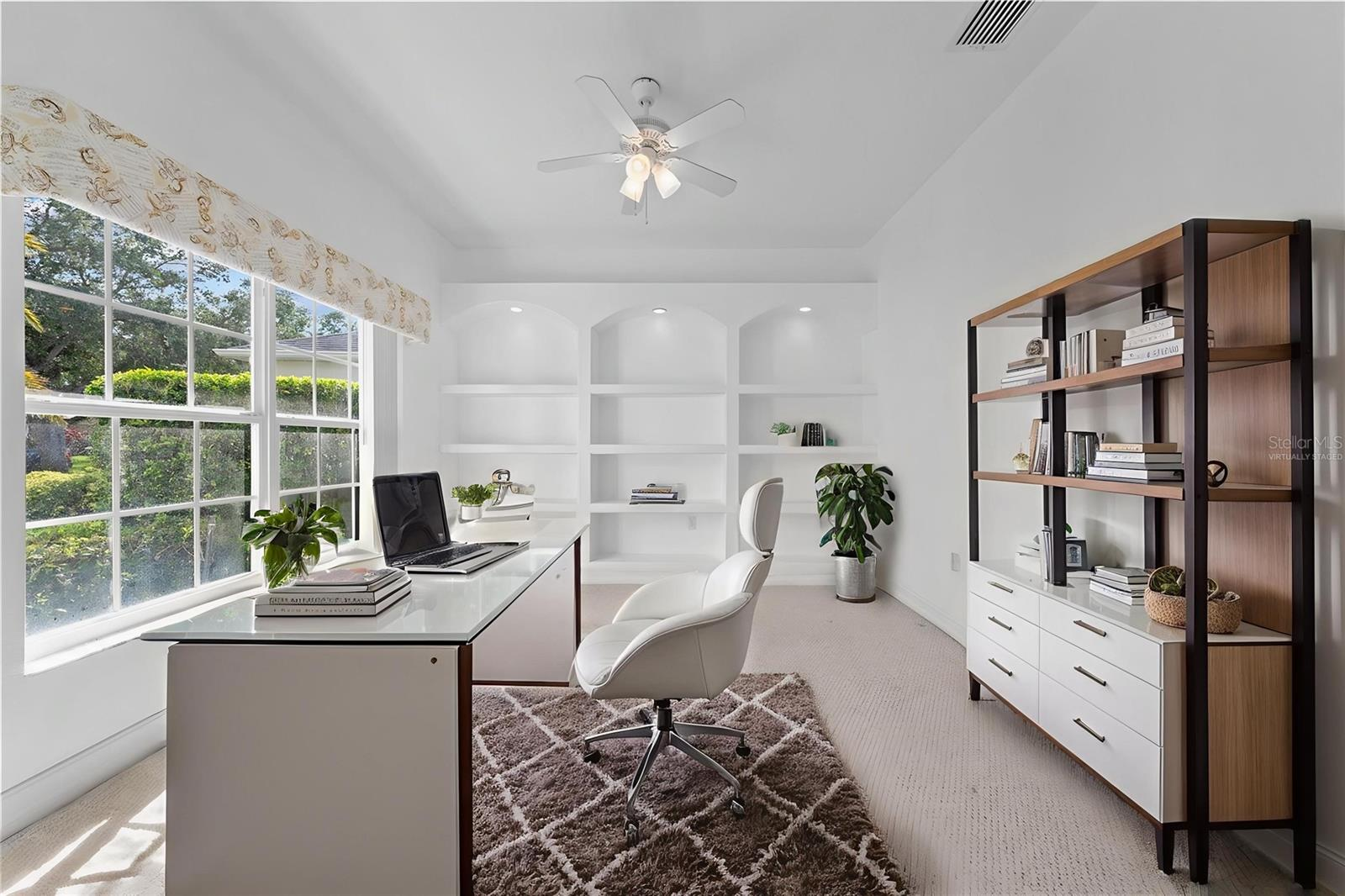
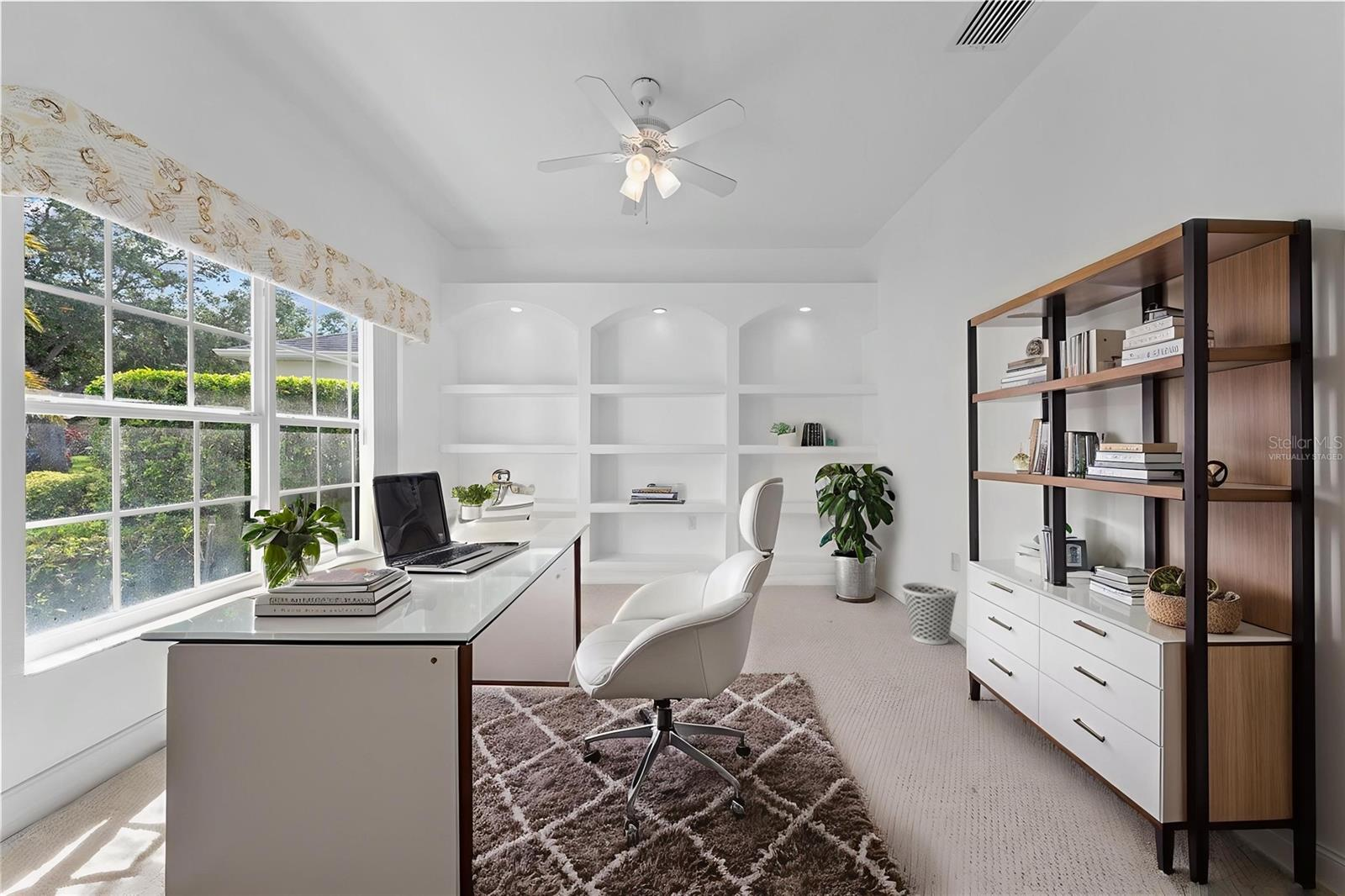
+ wastebasket [901,582,959,646]
